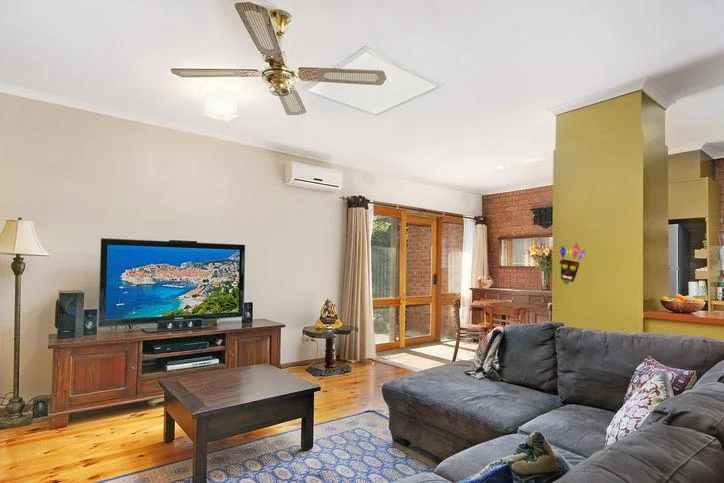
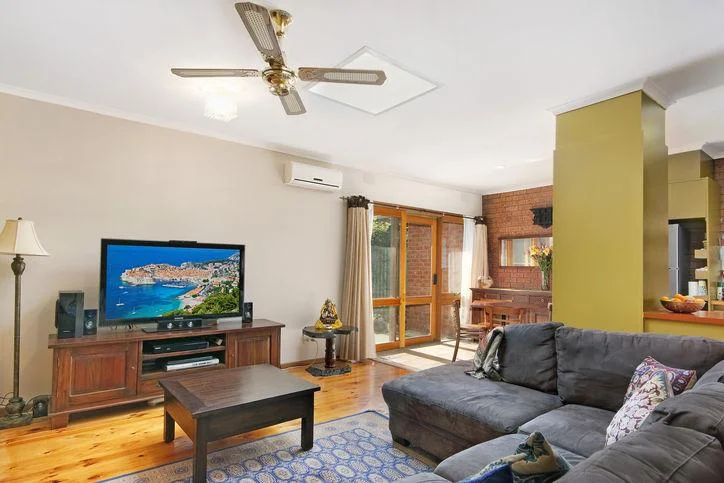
- decorative mask [559,242,586,286]
